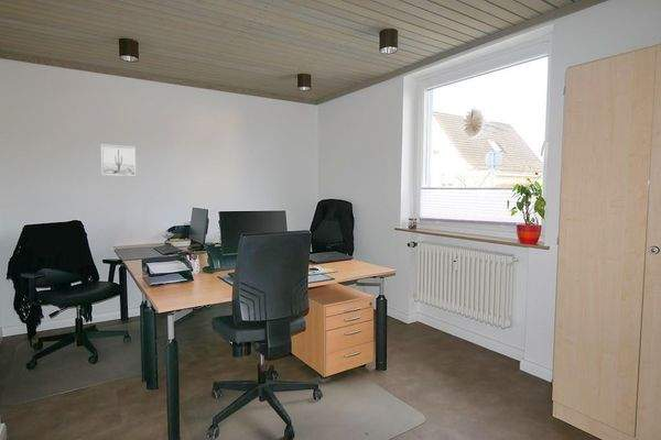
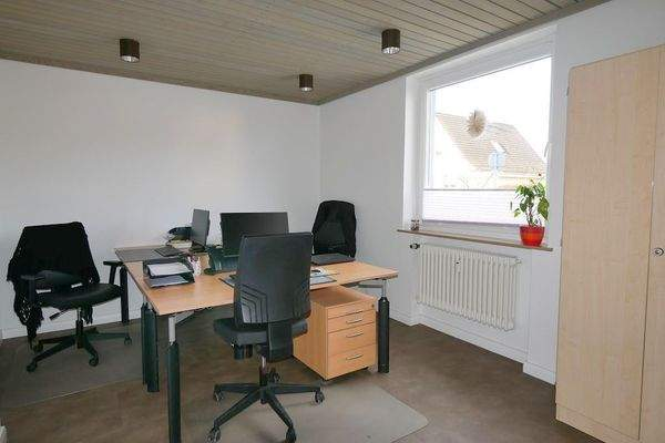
- wall art [100,143,137,177]
